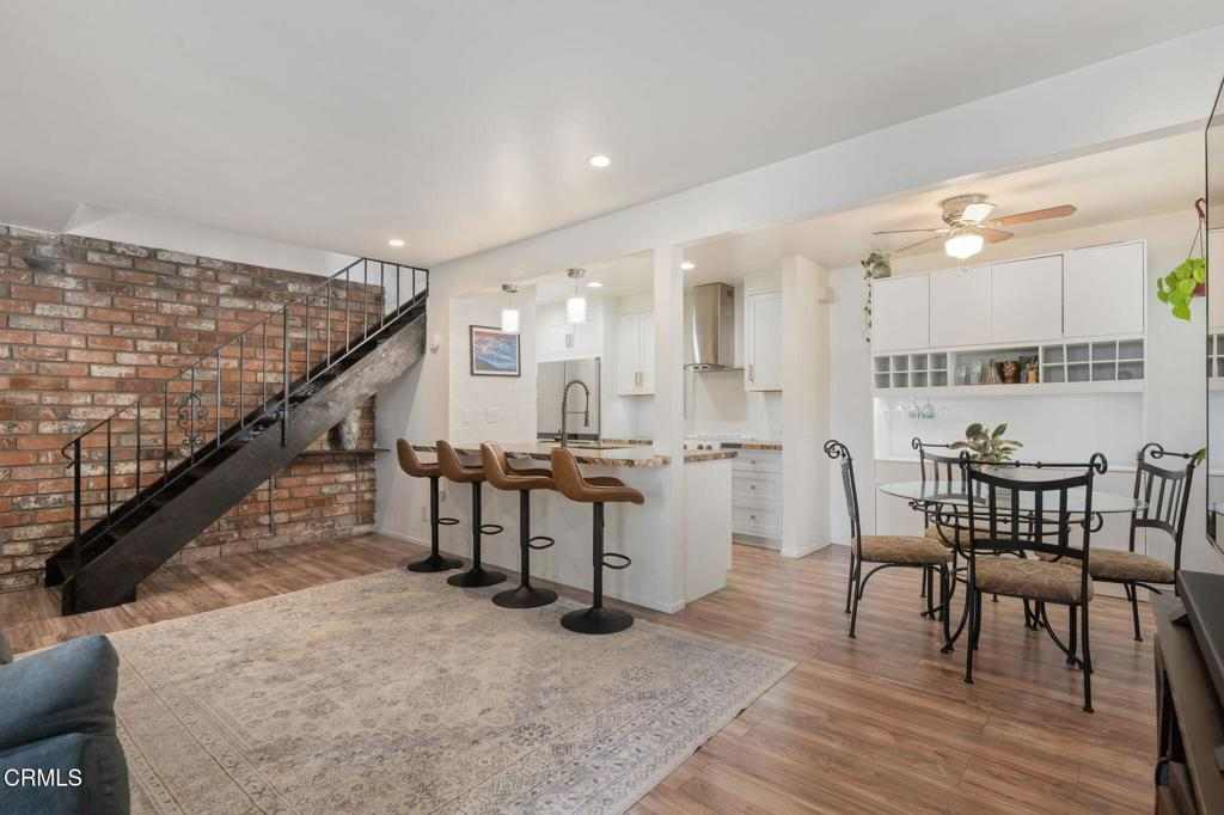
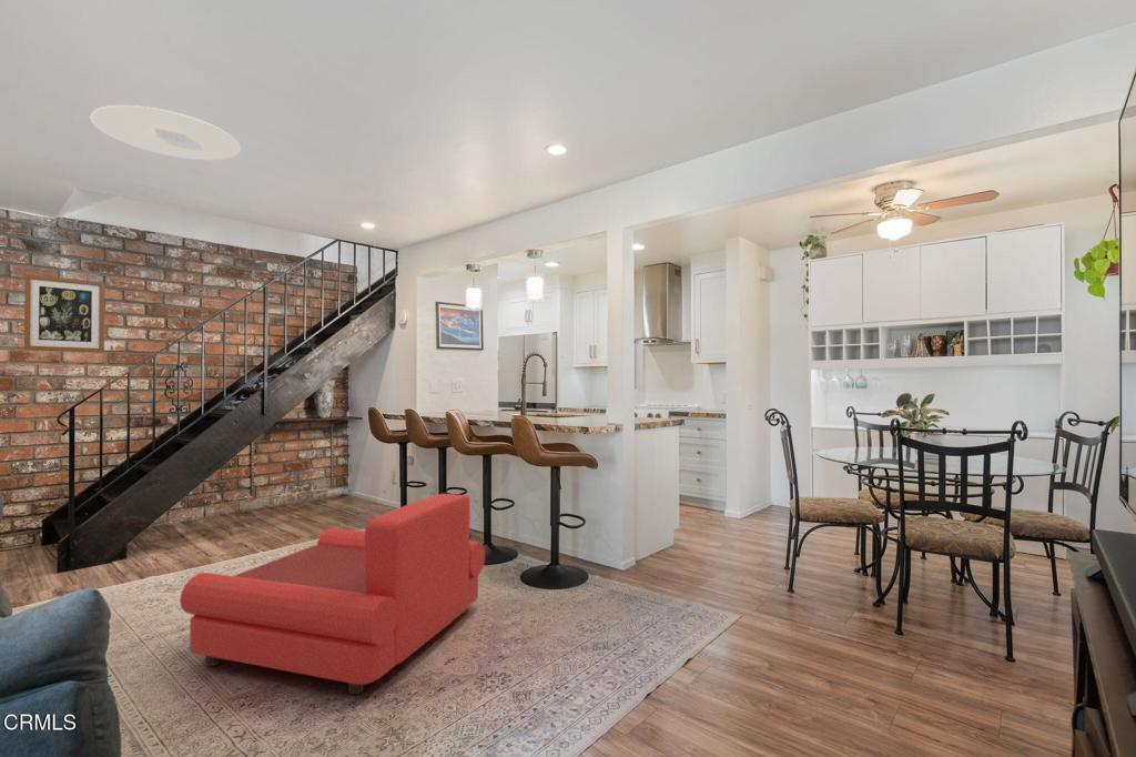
+ armchair [179,493,486,695]
+ wall art [23,273,105,354]
+ ceiling light [90,104,242,161]
